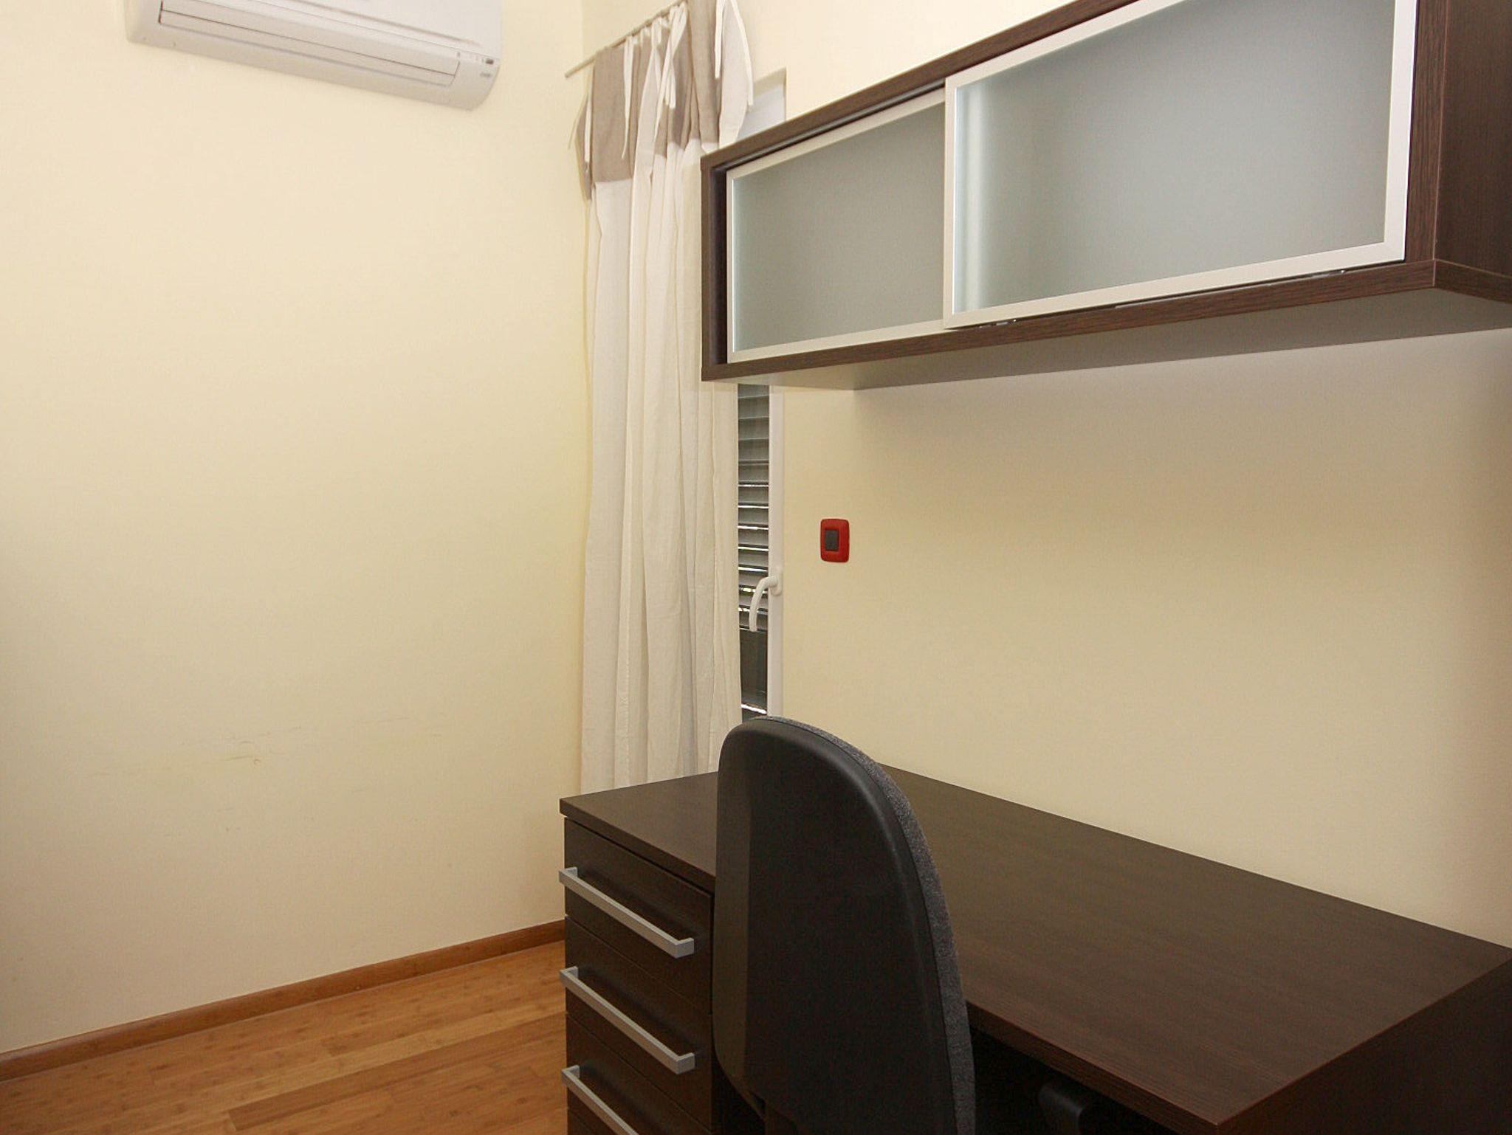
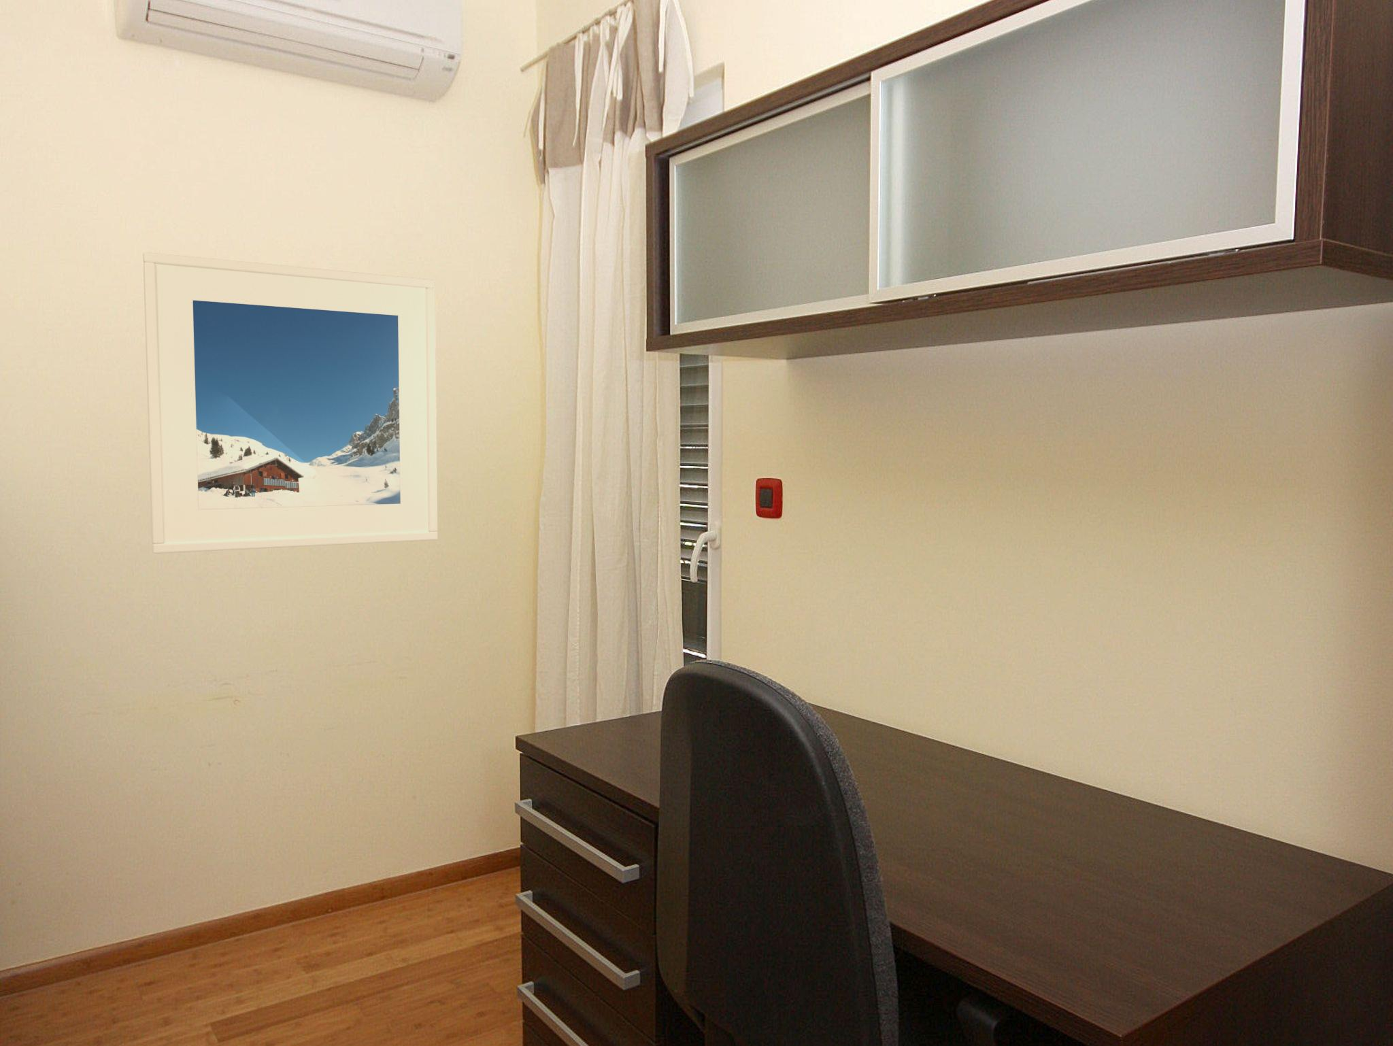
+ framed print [142,252,438,554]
